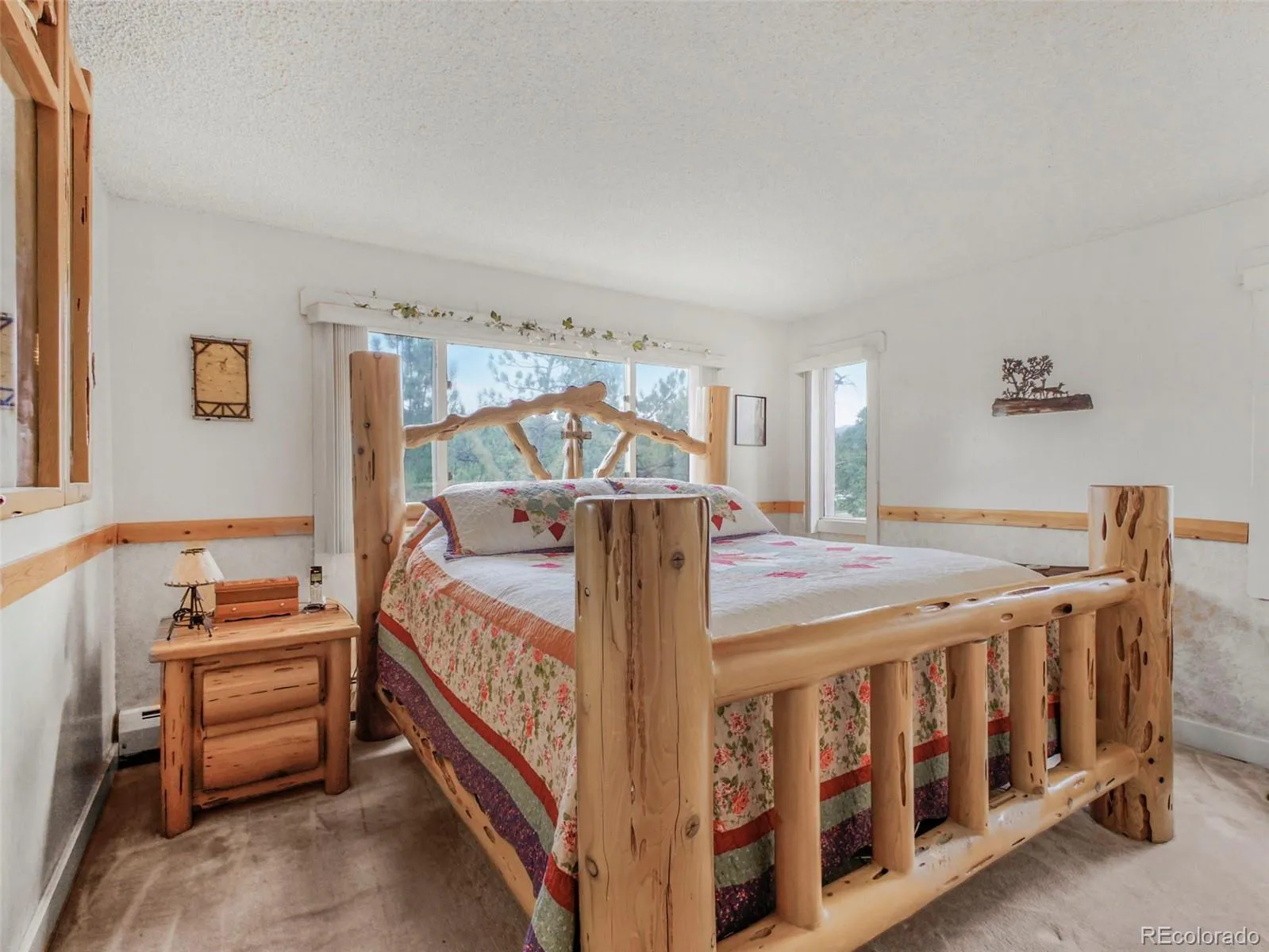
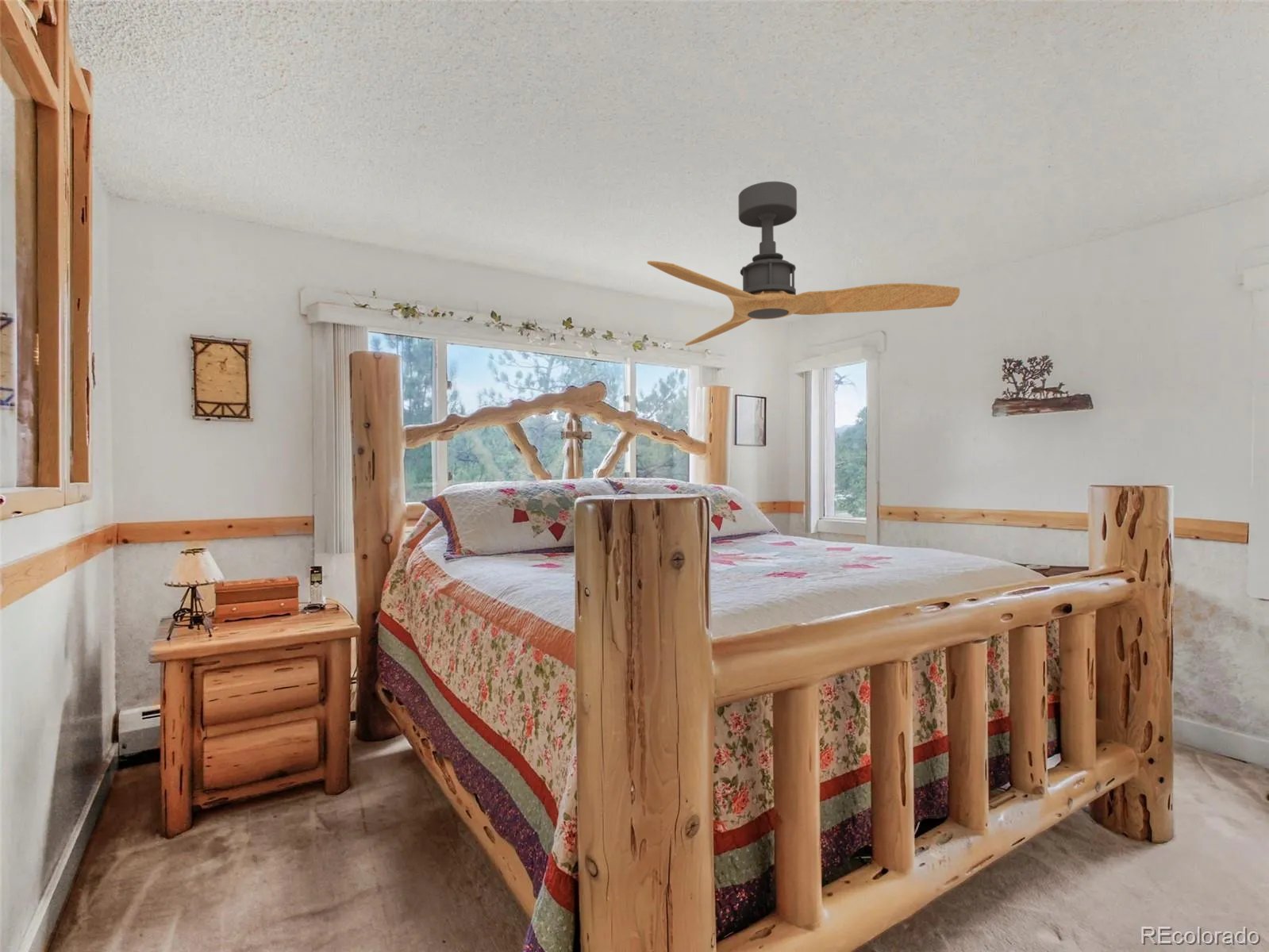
+ ceiling fan [646,181,960,347]
